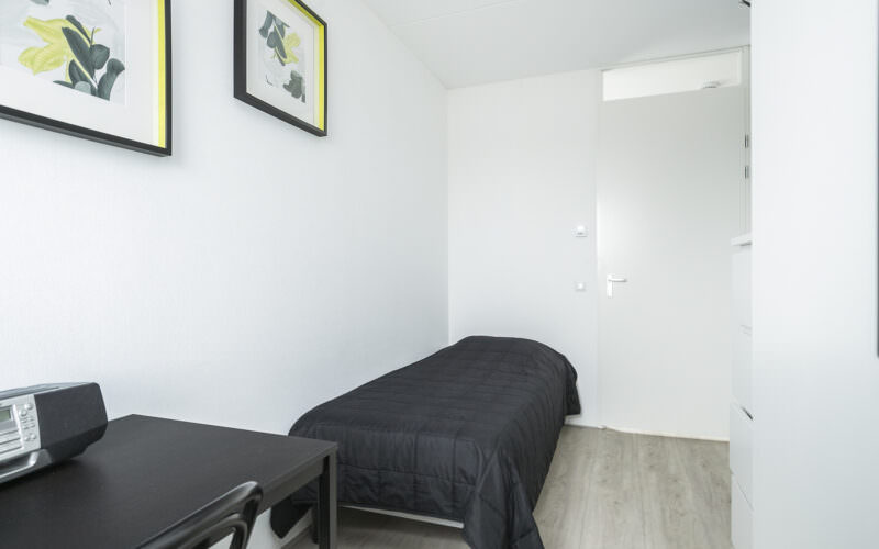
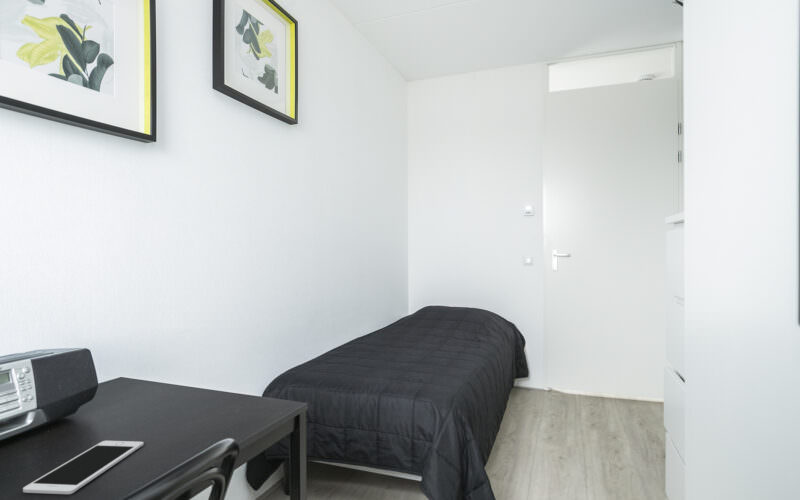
+ cell phone [22,440,144,495]
